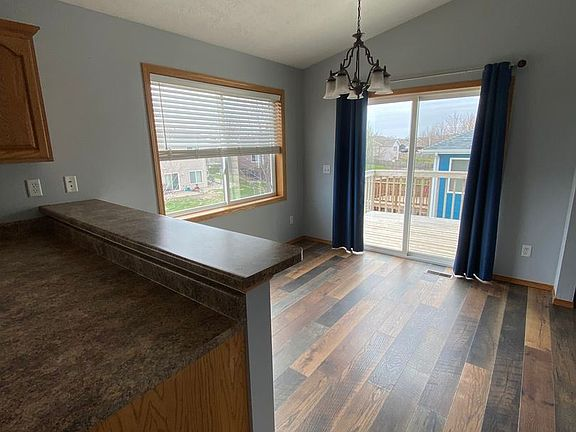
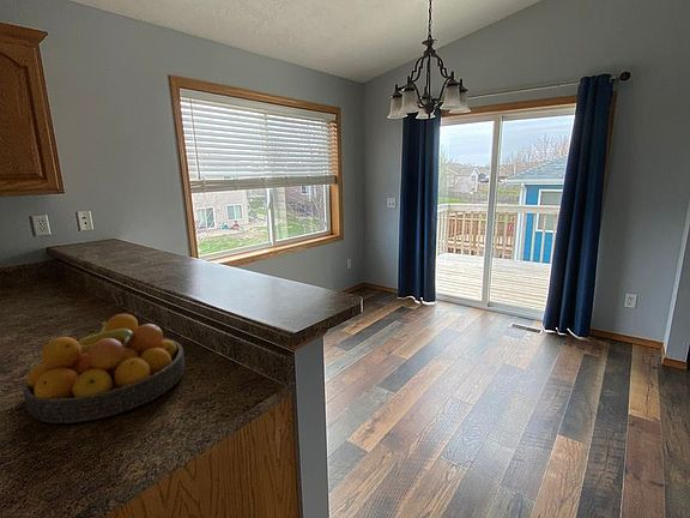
+ fruit bowl [22,313,186,424]
